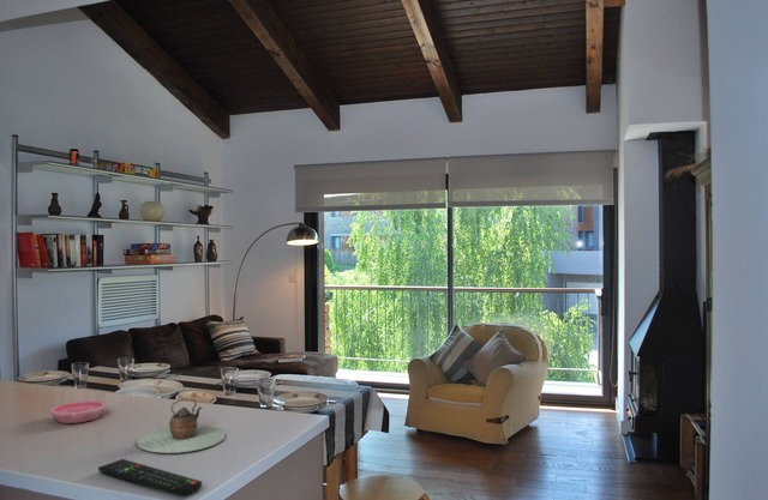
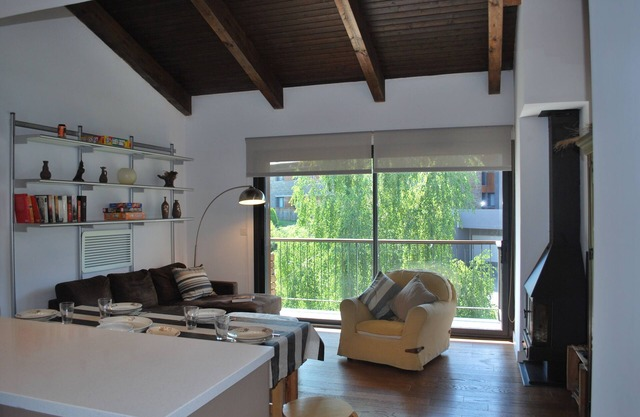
- saucer [49,399,107,424]
- remote control [97,458,203,498]
- teapot [136,397,227,454]
